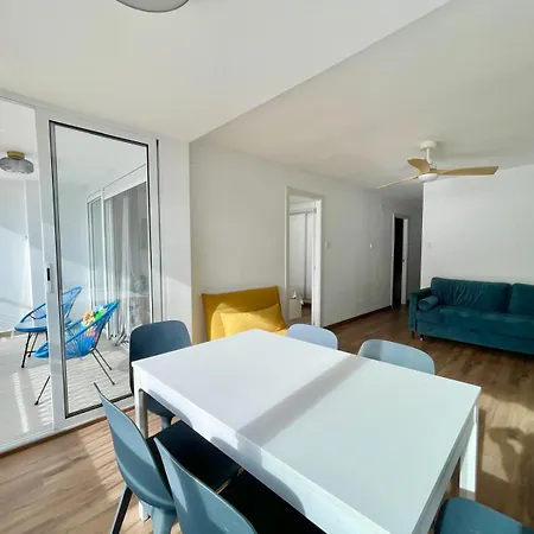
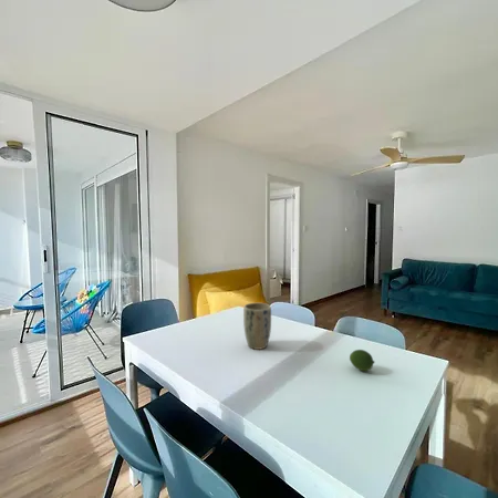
+ plant pot [242,302,272,351]
+ fruit [349,349,376,372]
